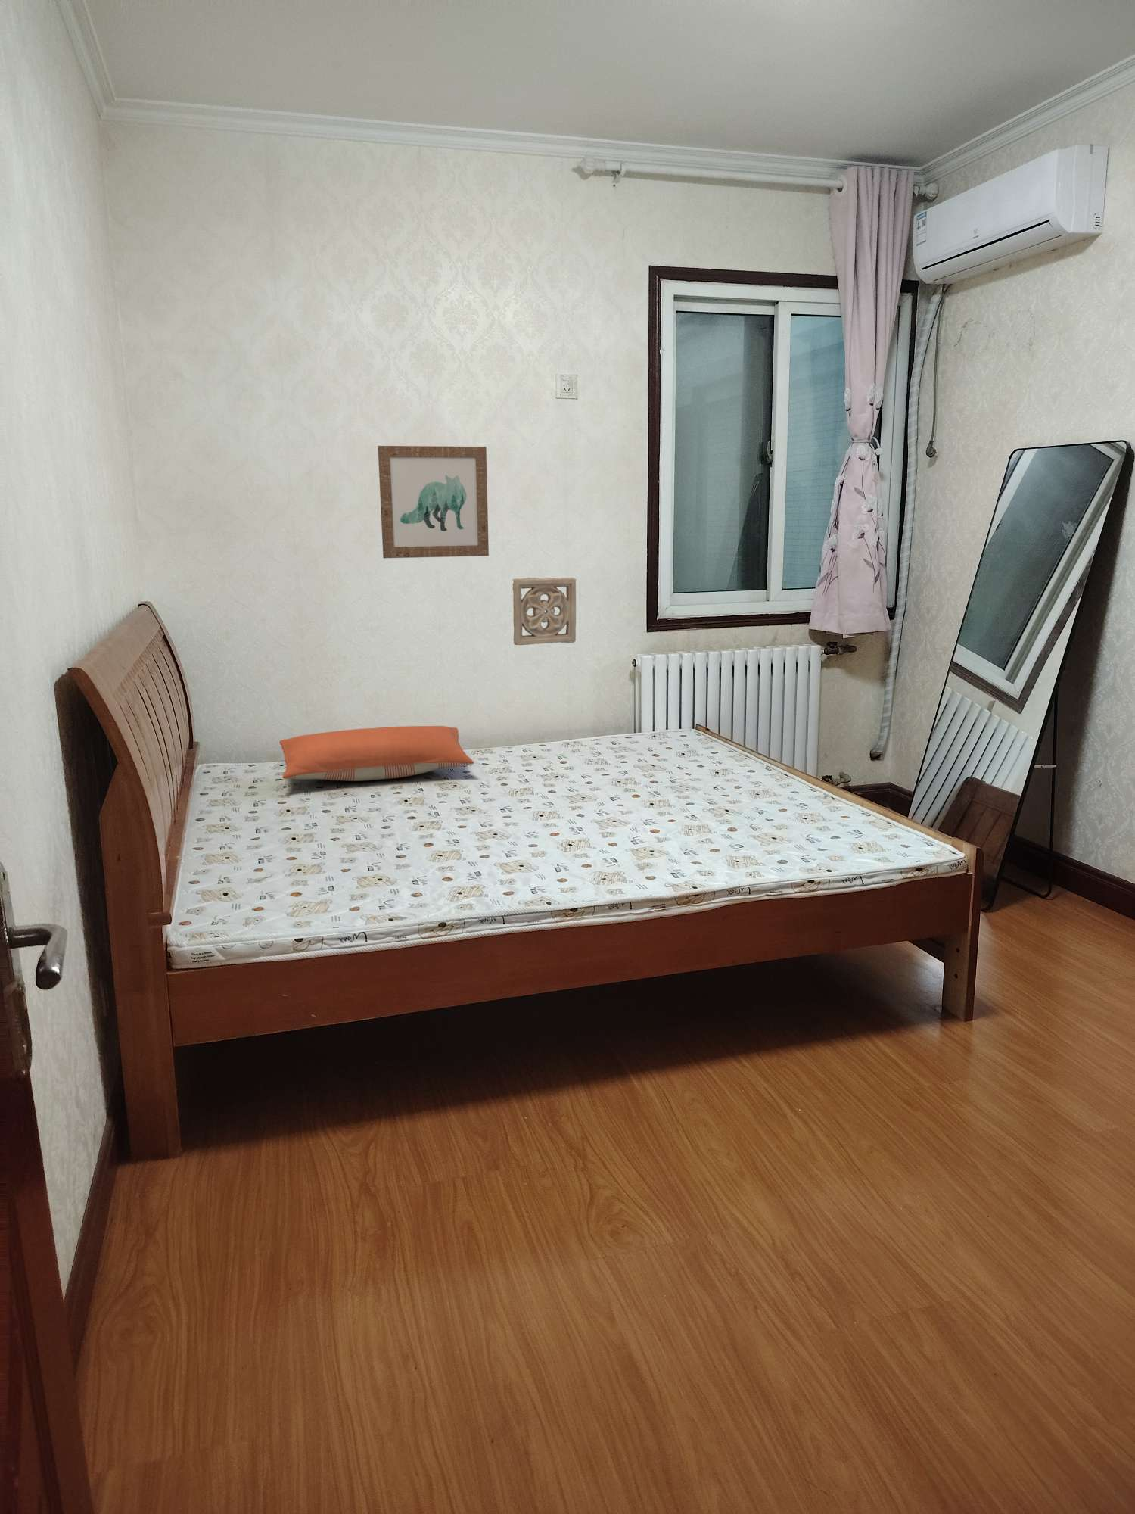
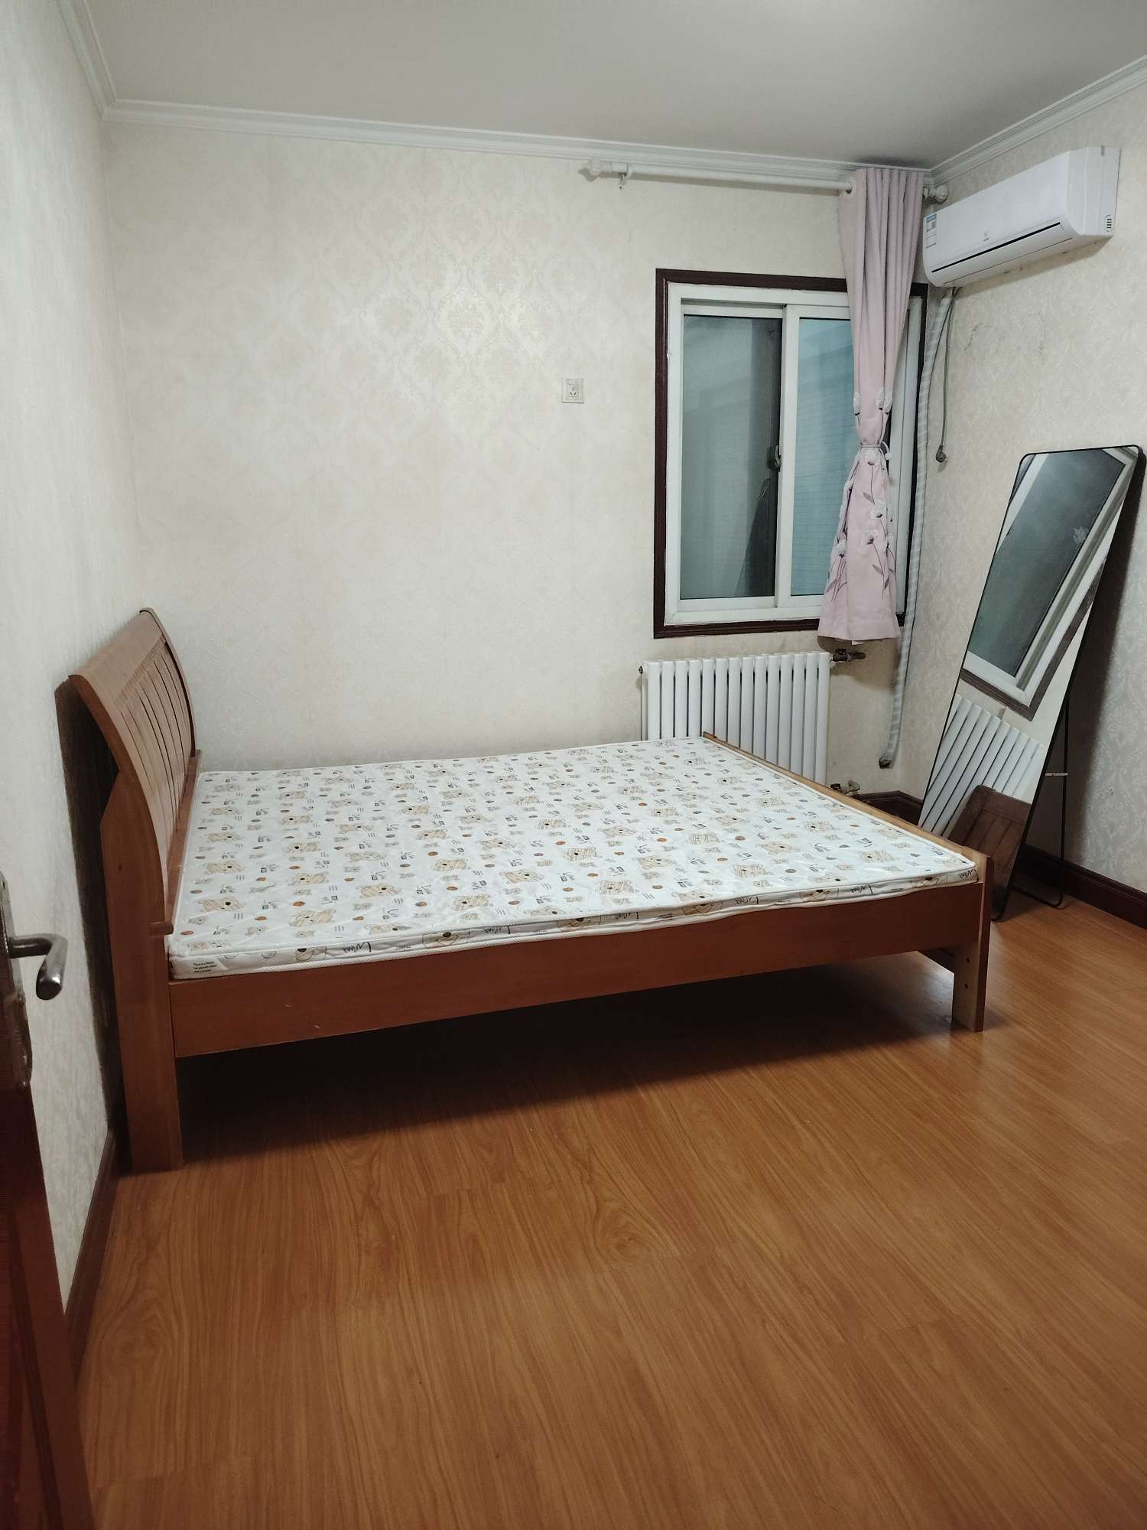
- wall art [377,445,490,559]
- pillow [279,725,475,782]
- wall ornament [513,577,577,646]
